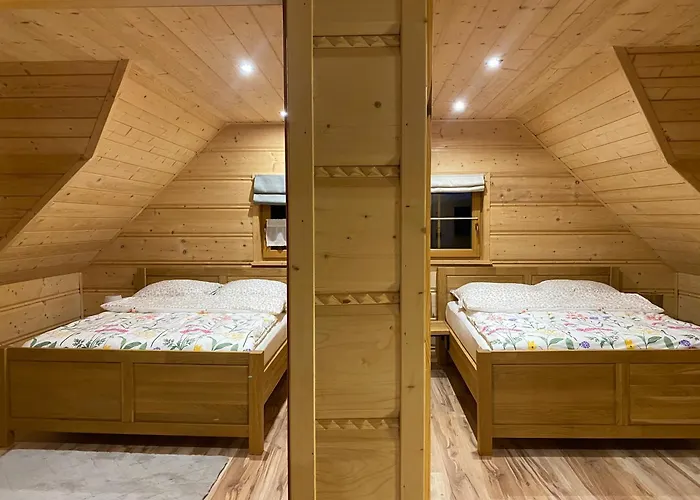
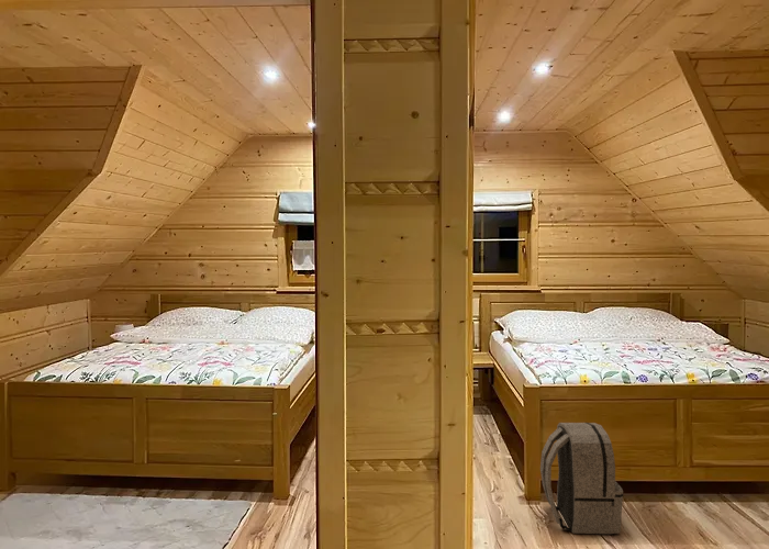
+ backpack [539,422,624,535]
